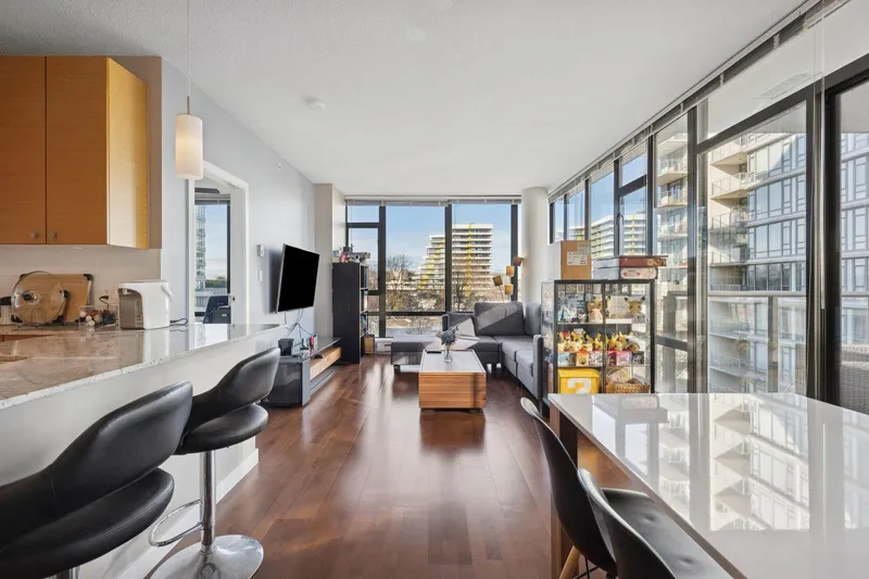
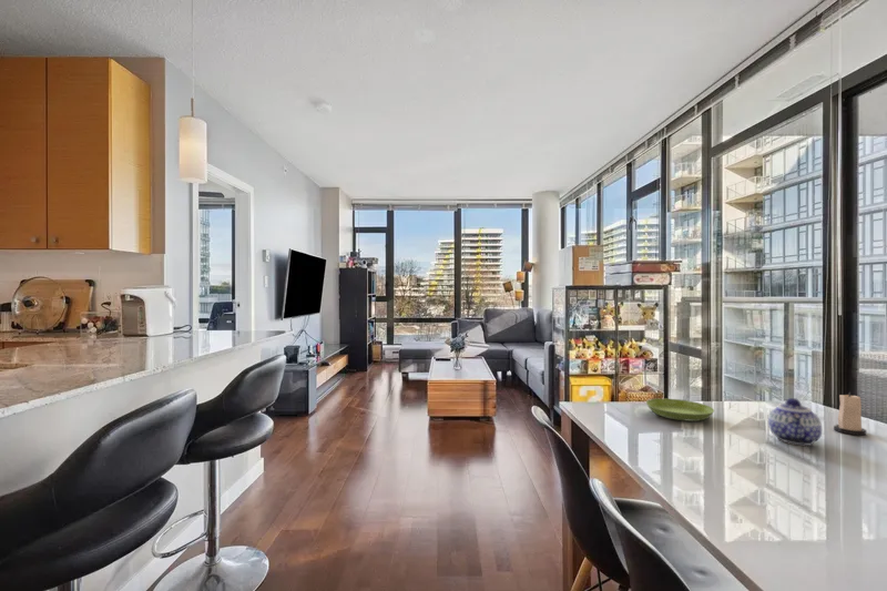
+ candle [833,390,867,436]
+ teapot [767,397,823,447]
+ saucer [645,398,715,422]
